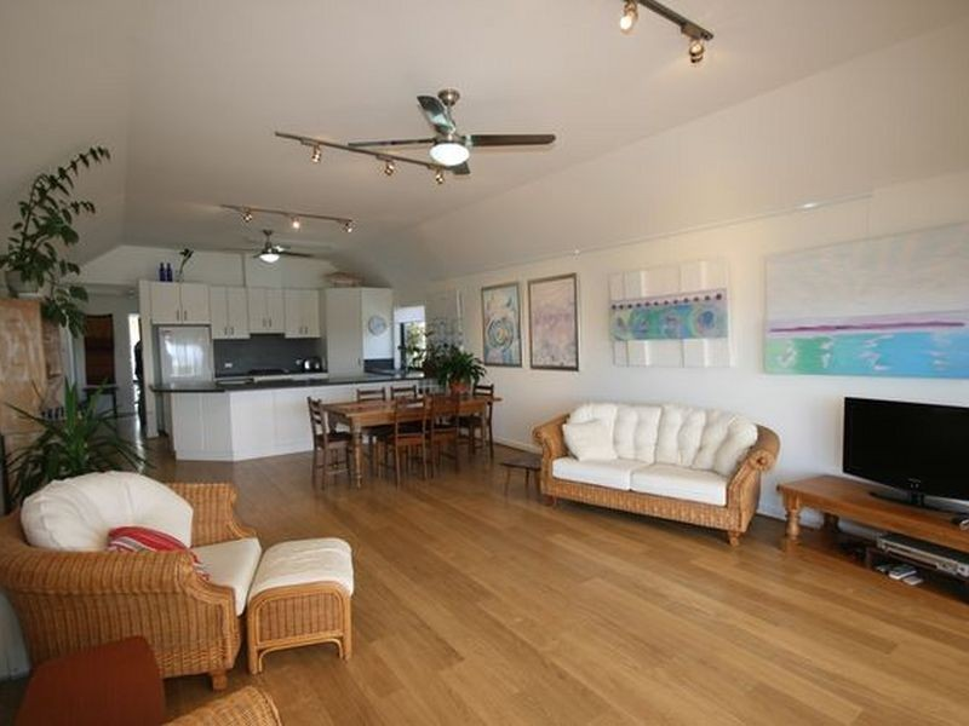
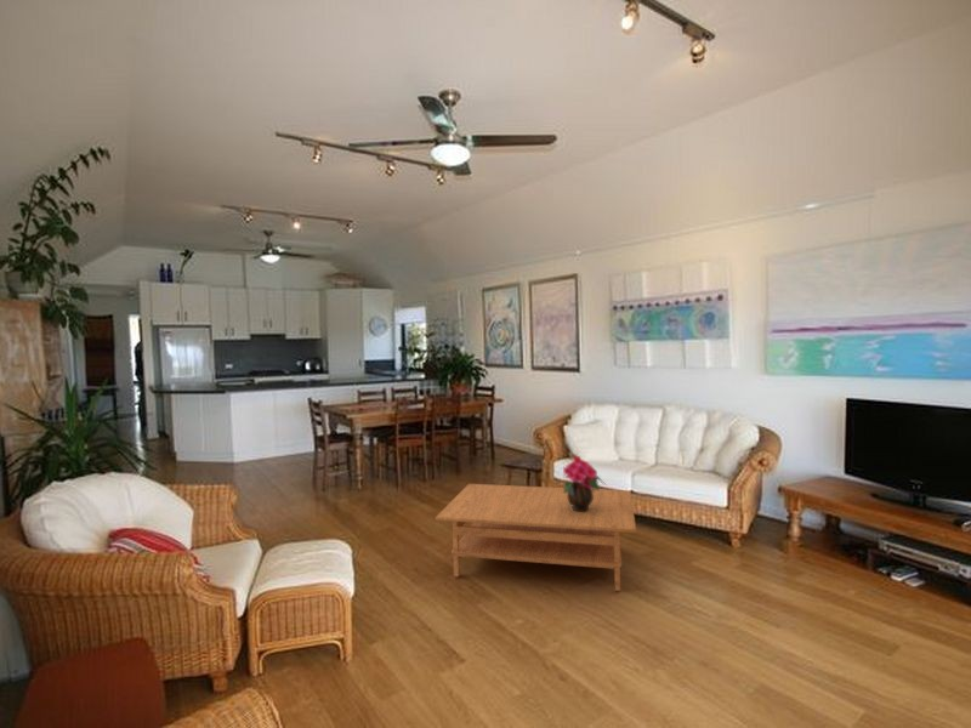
+ potted flower [562,454,607,512]
+ coffee table [435,483,637,592]
